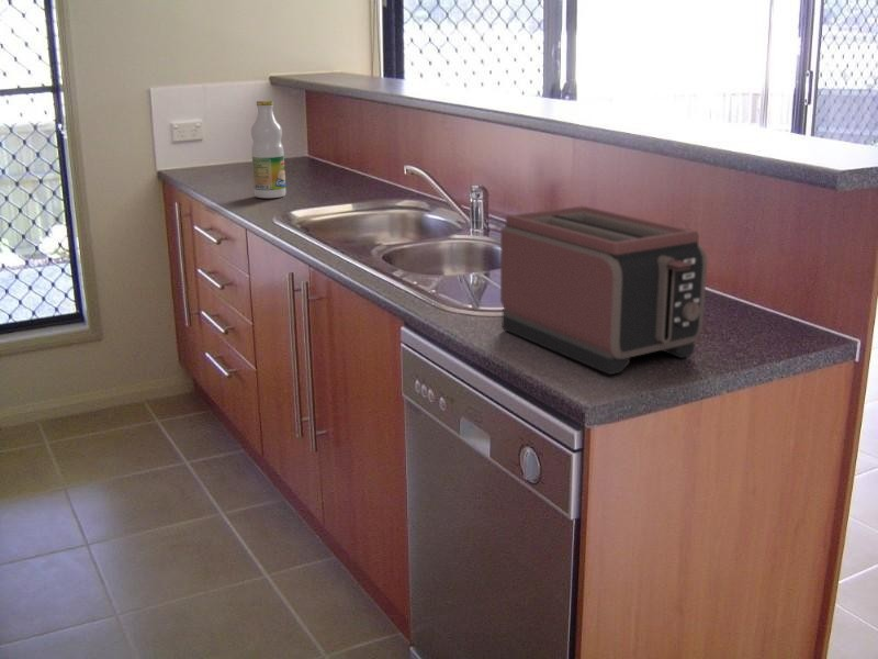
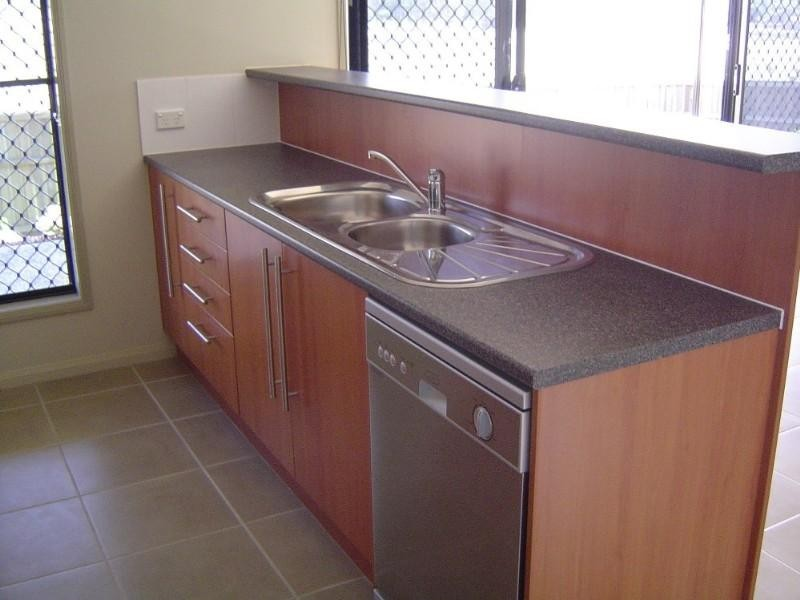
- toaster [499,204,708,376]
- bottle [250,100,286,199]
